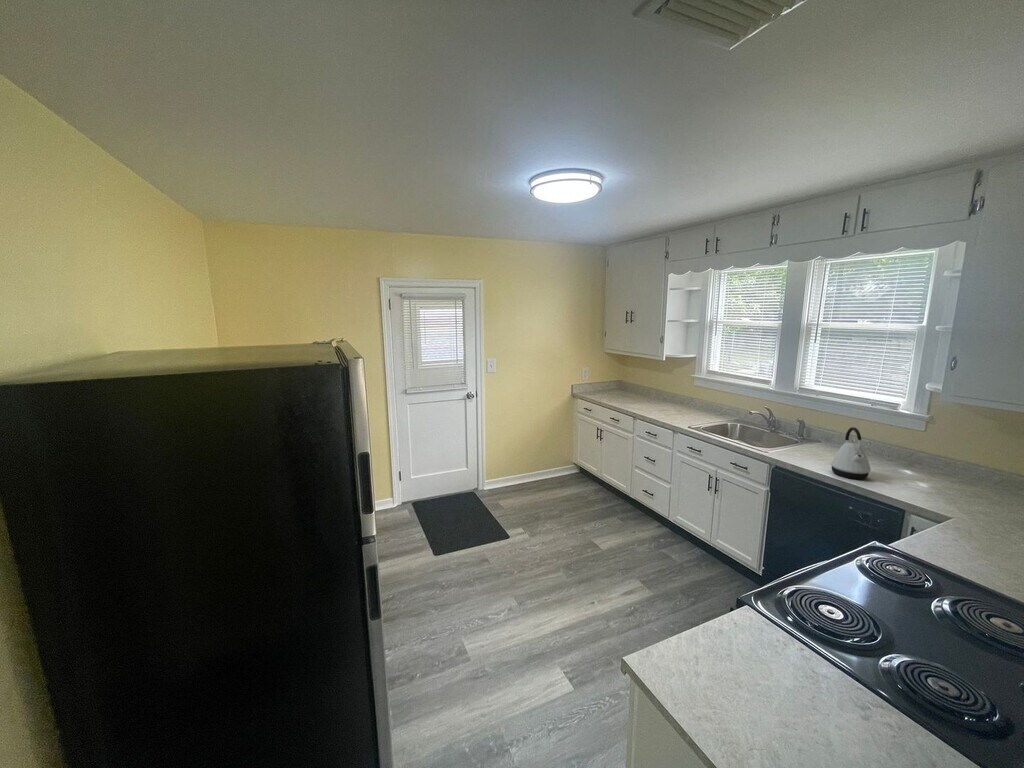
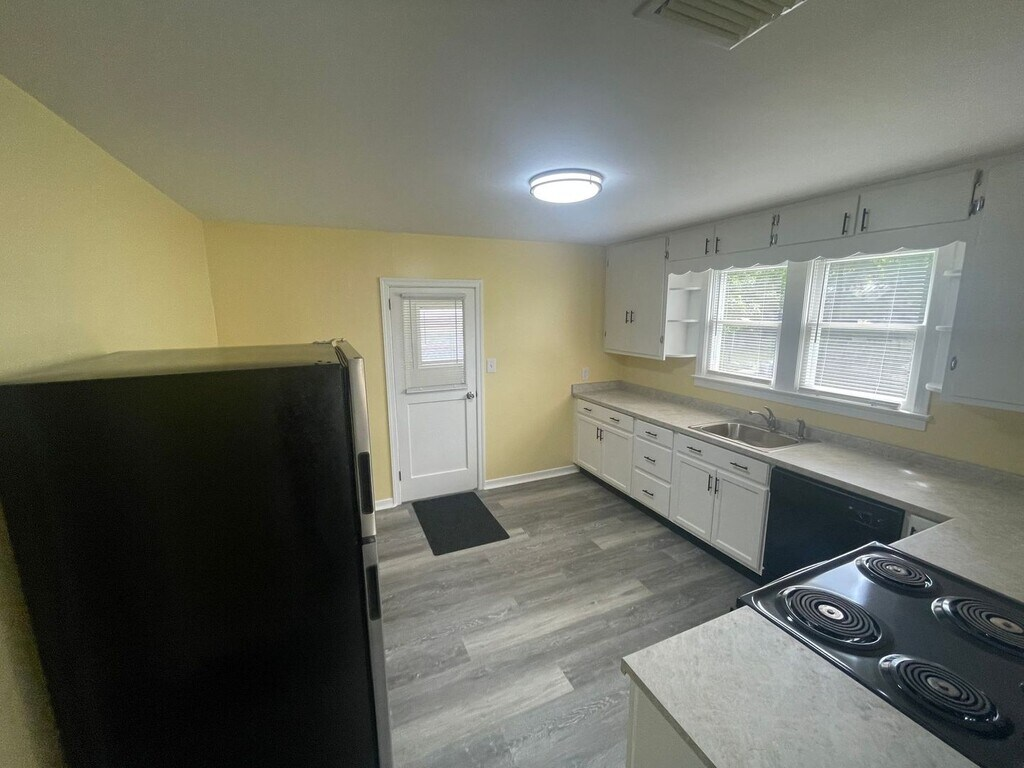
- kettle [830,426,872,480]
